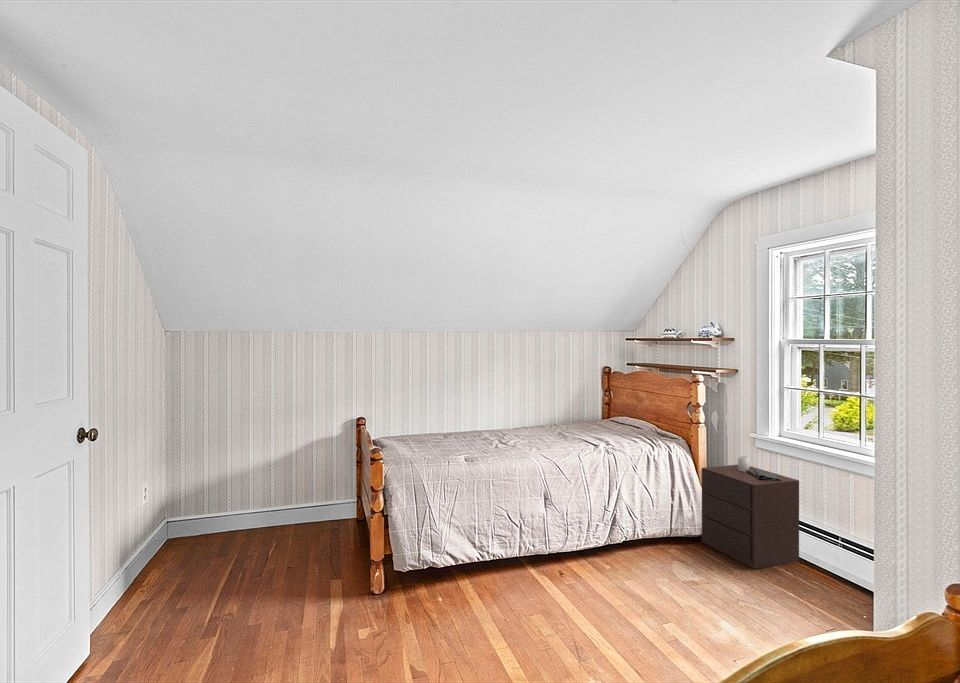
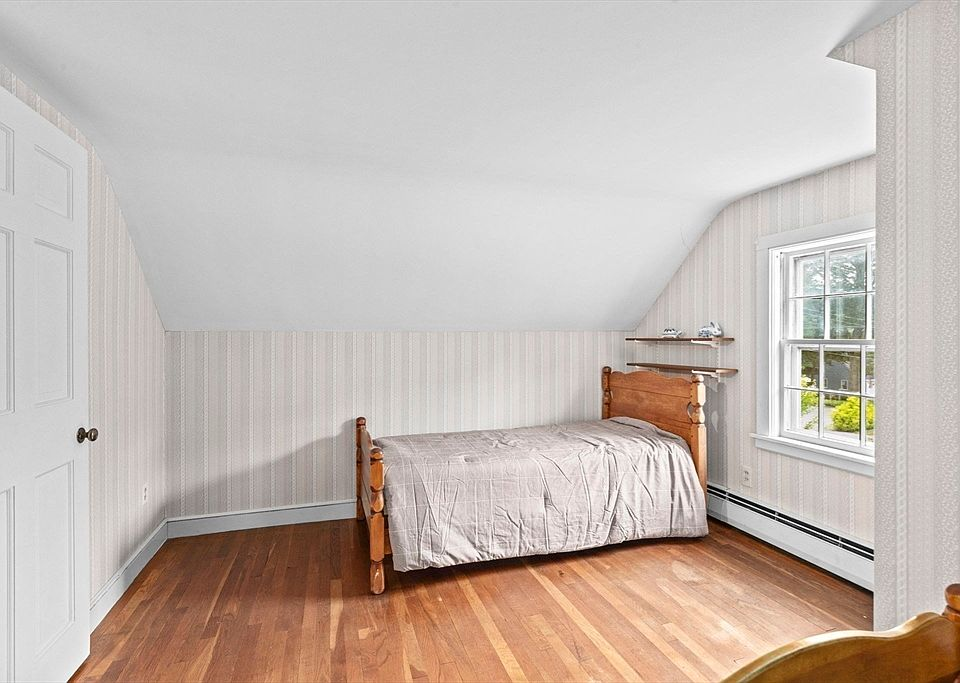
- nightstand [701,455,800,570]
